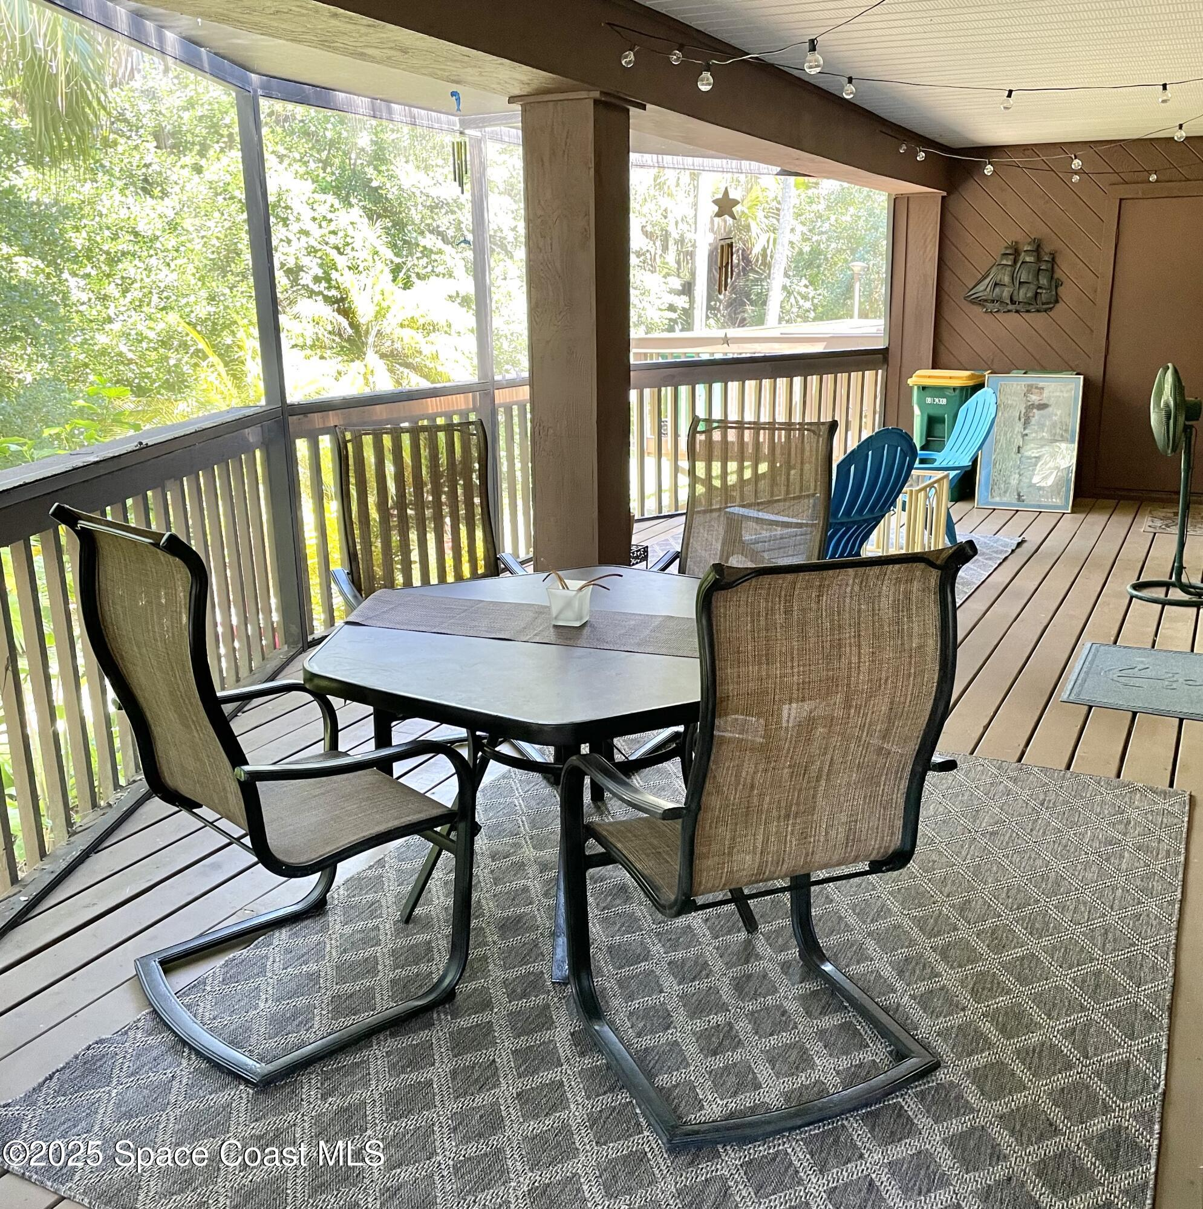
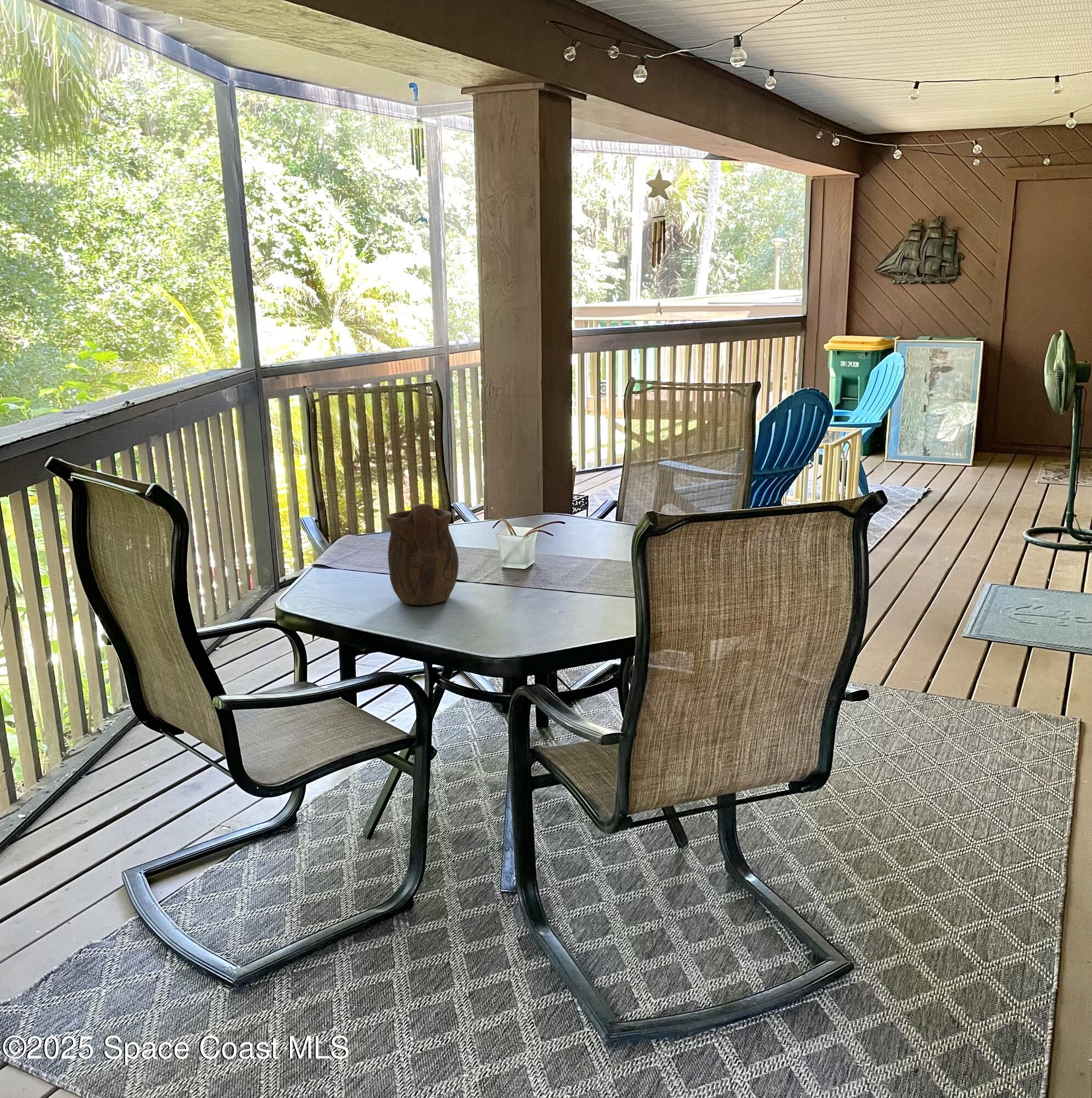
+ pitcher [385,503,459,606]
